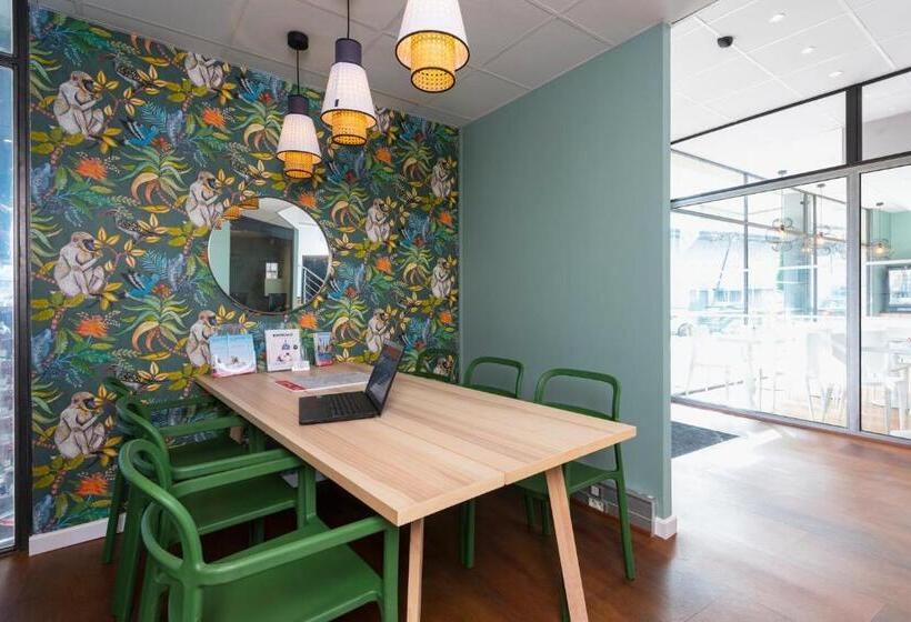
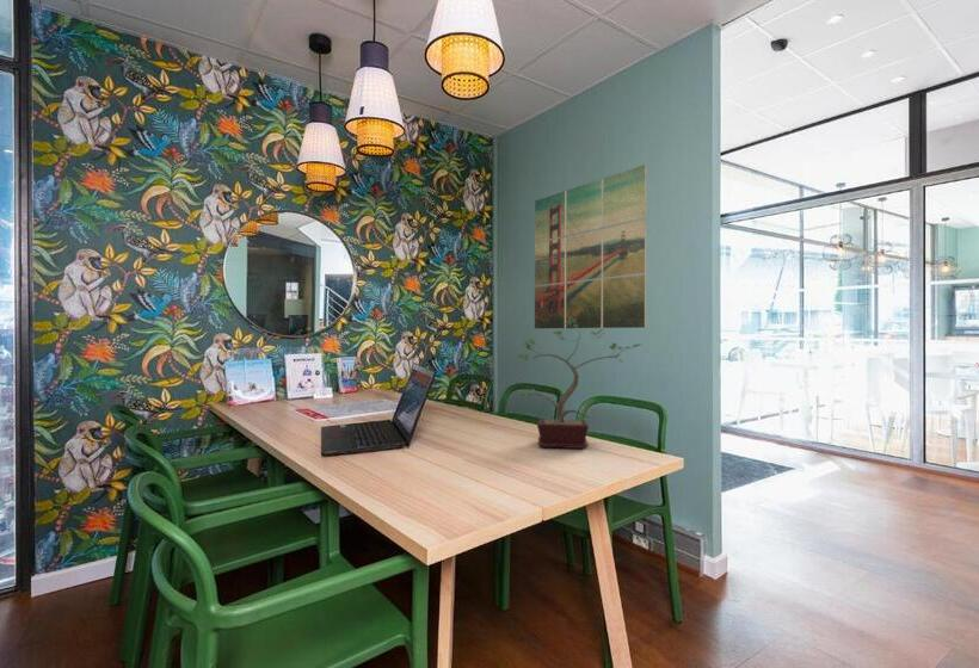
+ wall art [534,163,647,329]
+ potted plant [517,316,642,450]
